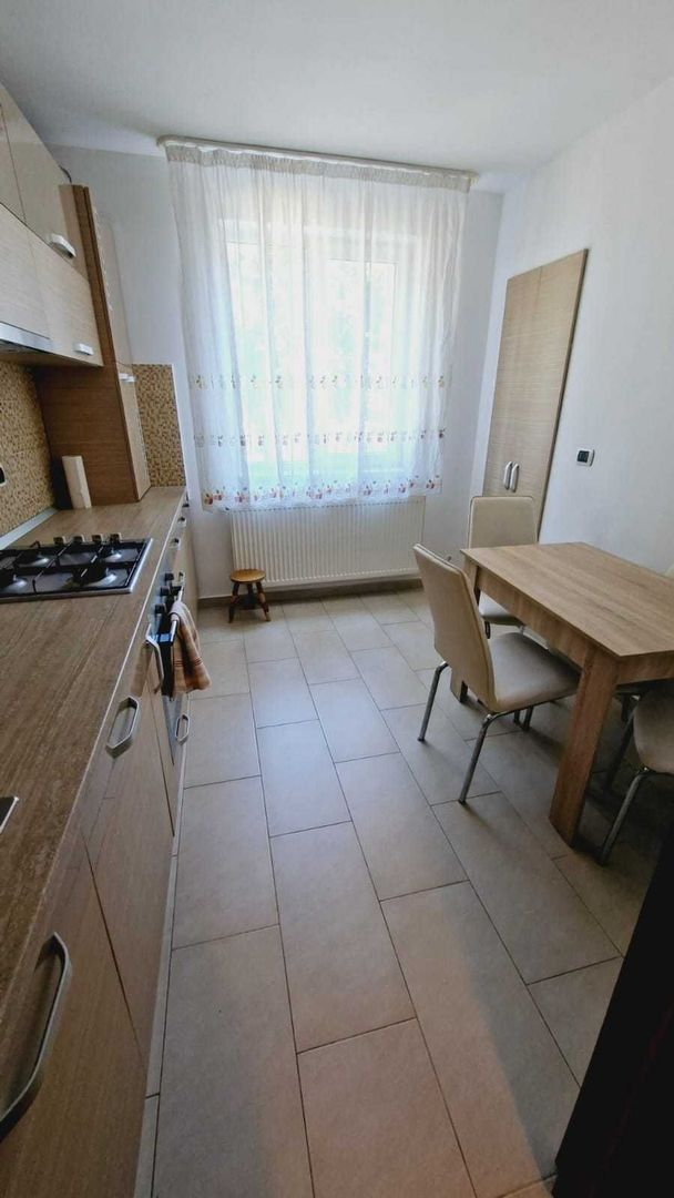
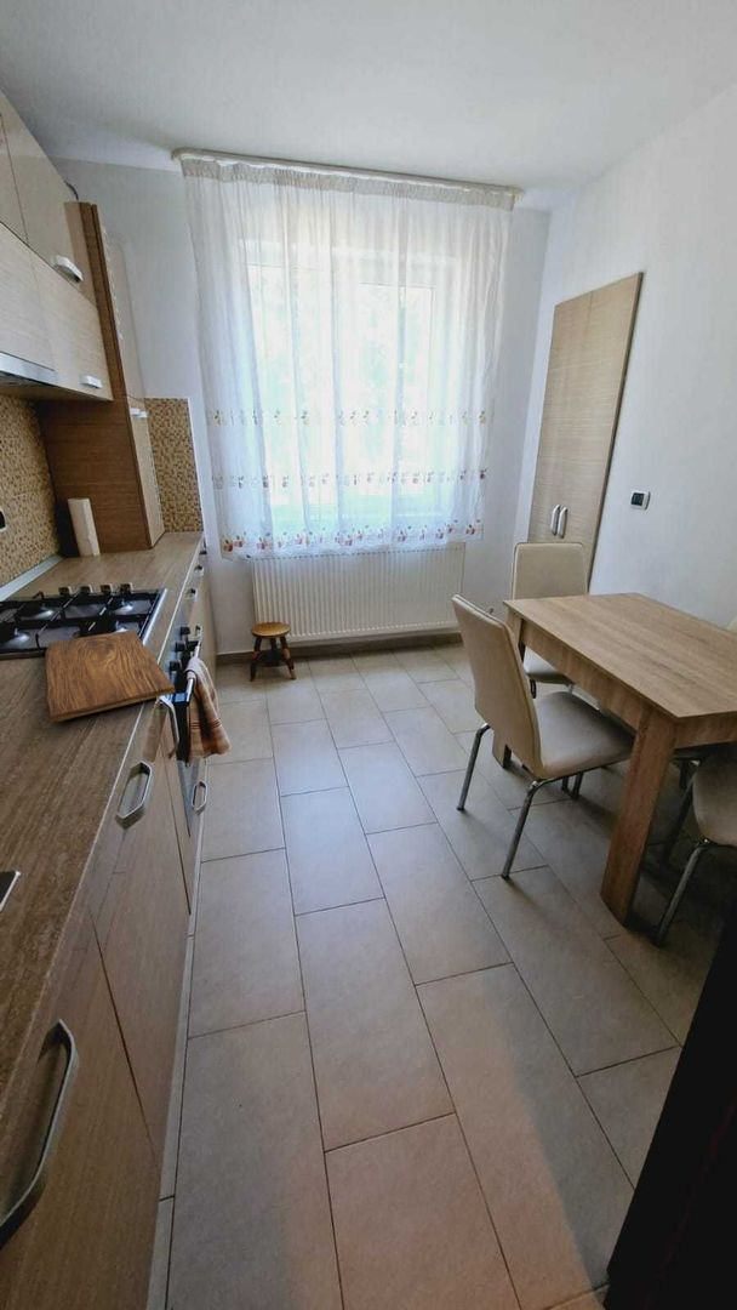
+ cutting board [45,628,176,723]
